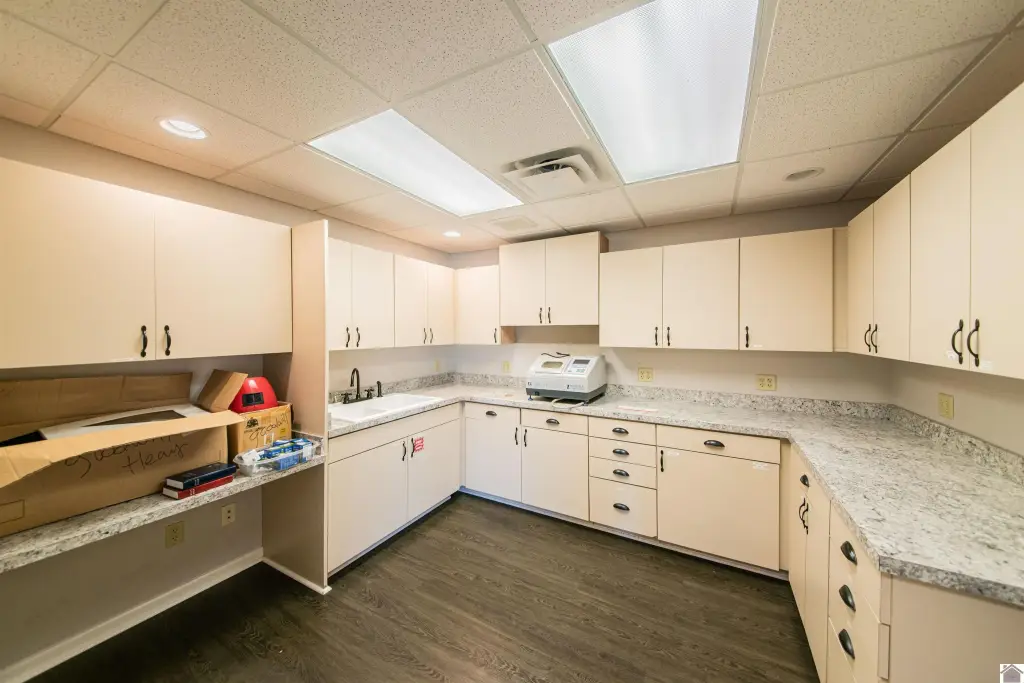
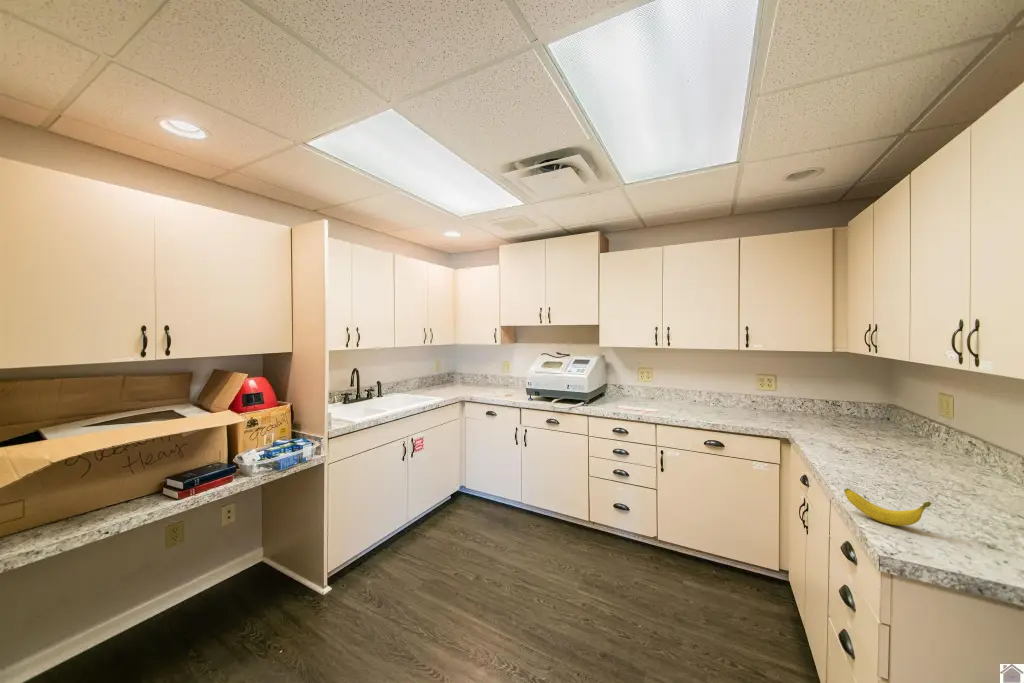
+ banana [843,487,932,527]
